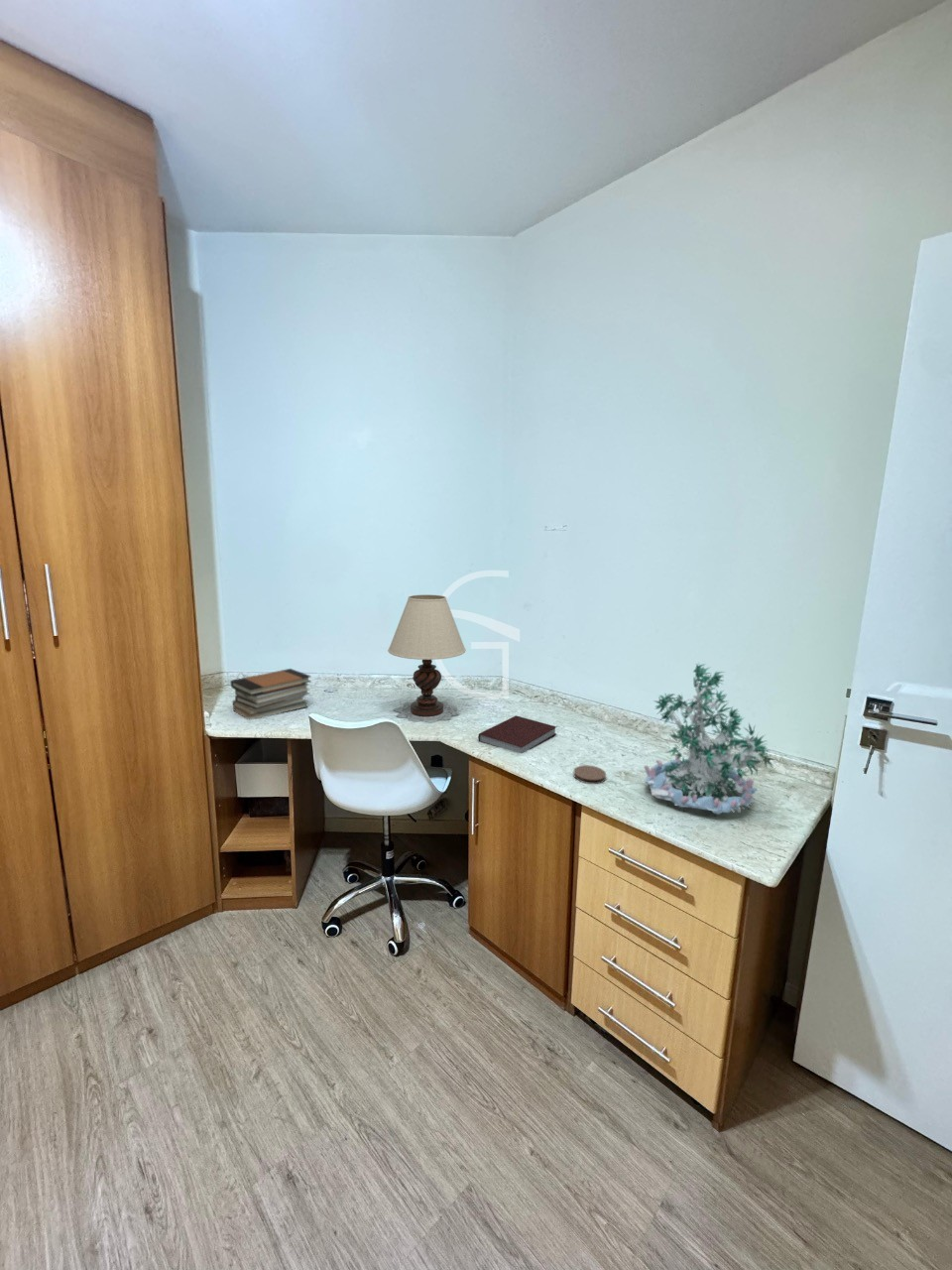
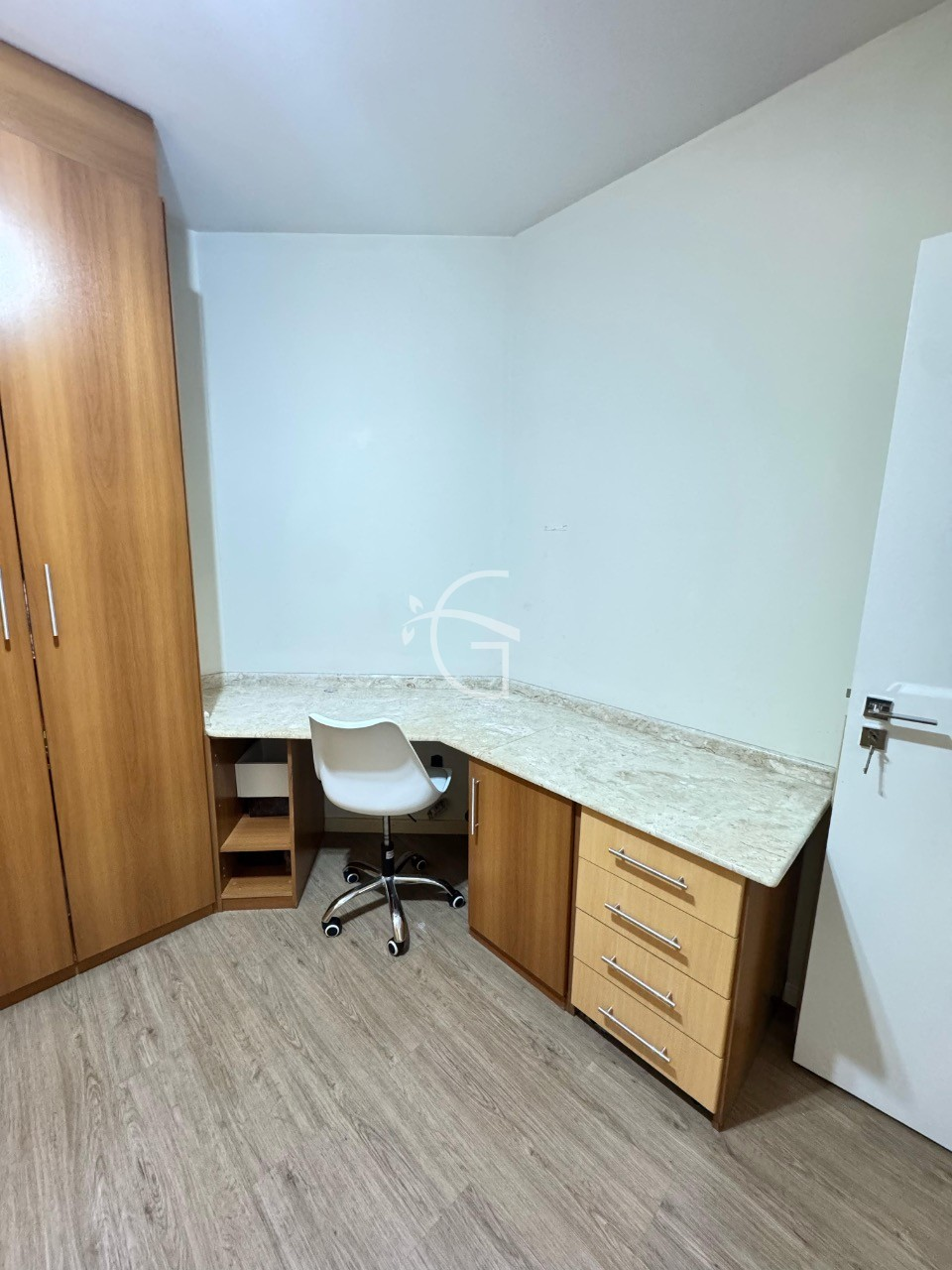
- notebook [477,714,557,754]
- coaster [572,764,607,785]
- plant [644,661,775,816]
- book stack [229,668,312,720]
- table lamp [387,593,467,724]
